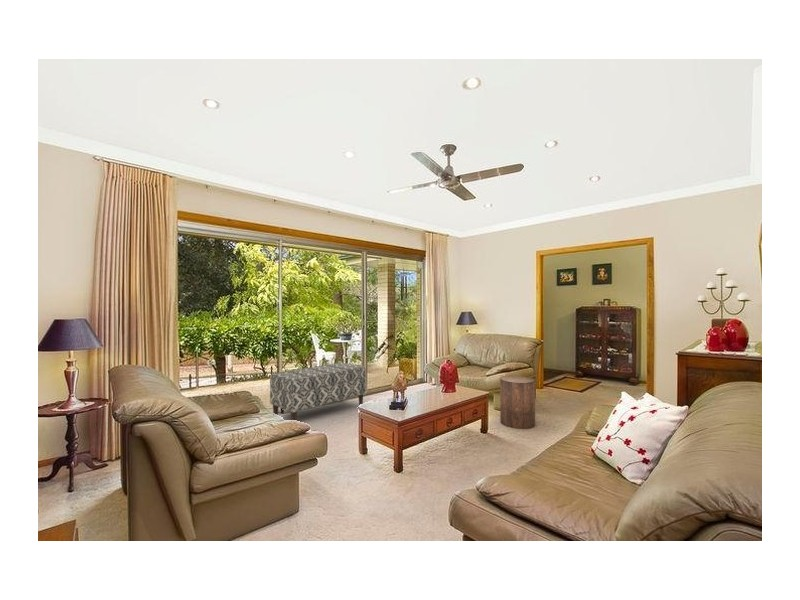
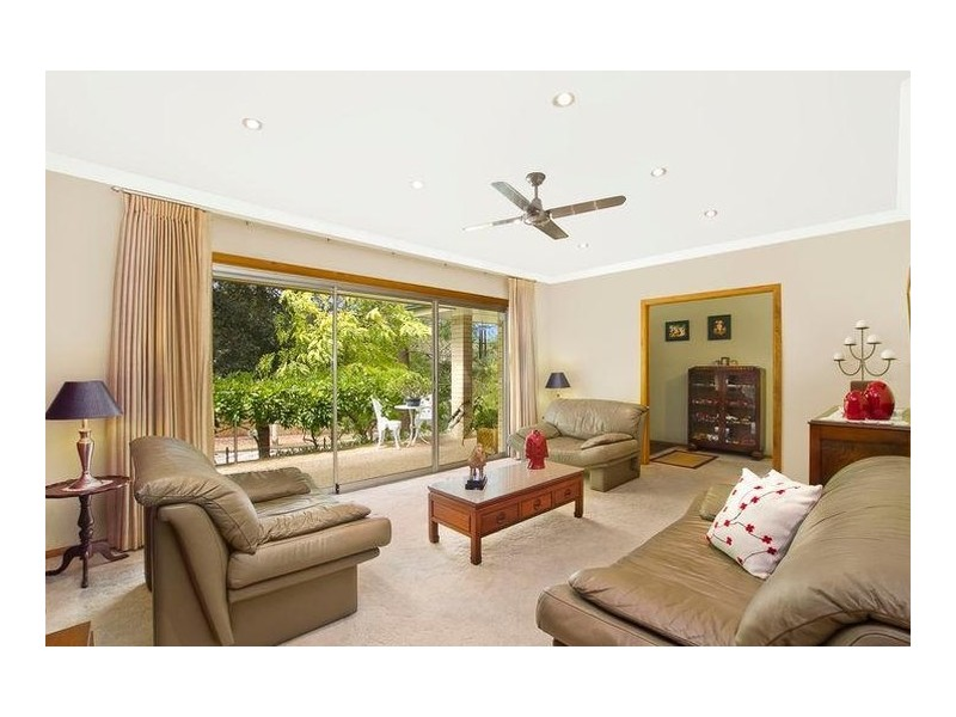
- stool [499,375,536,430]
- bench [269,361,367,421]
